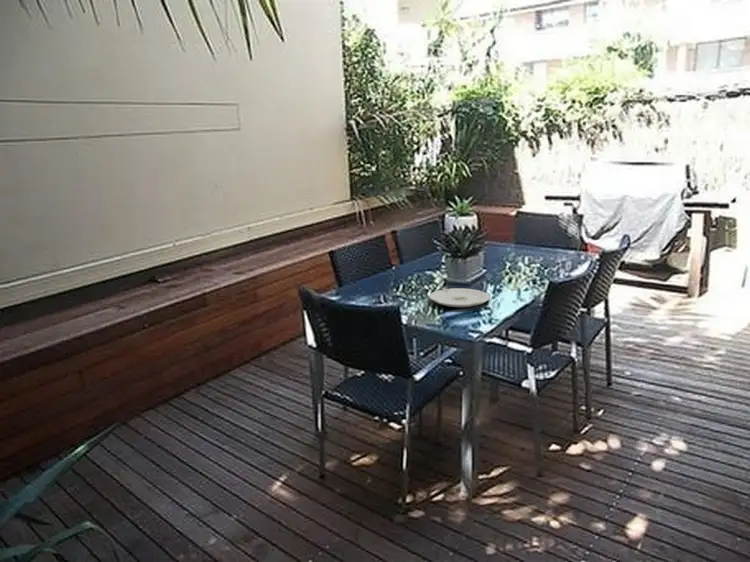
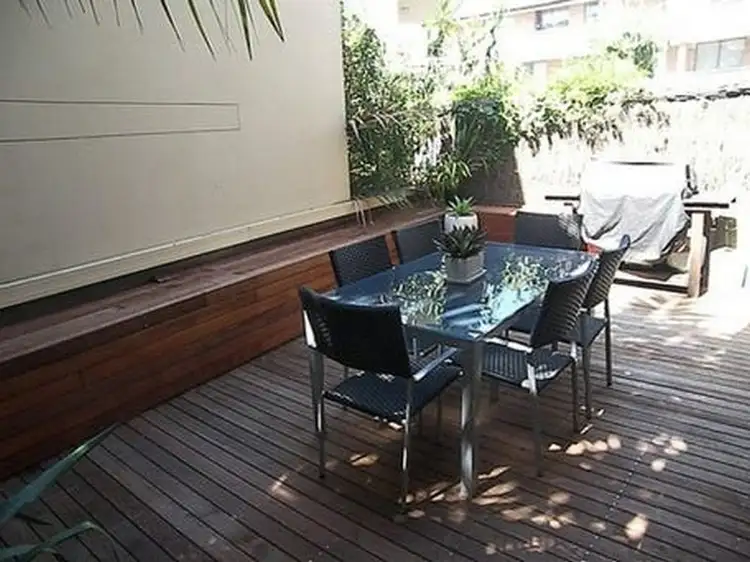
- plate [428,287,491,308]
